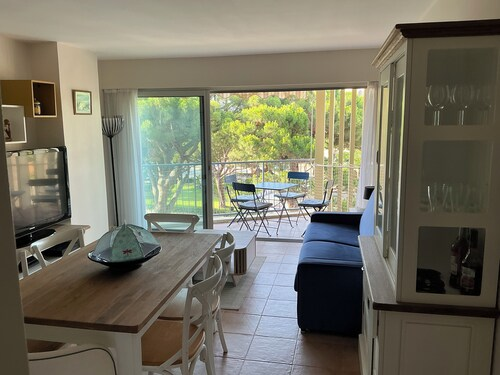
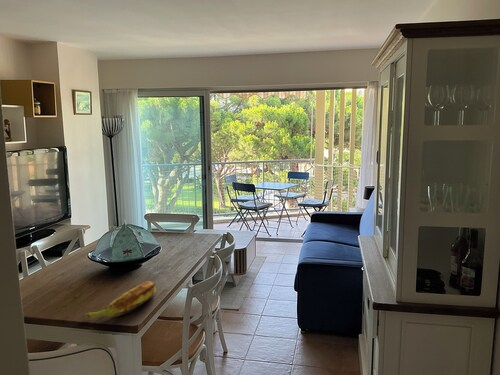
+ banana [82,280,157,319]
